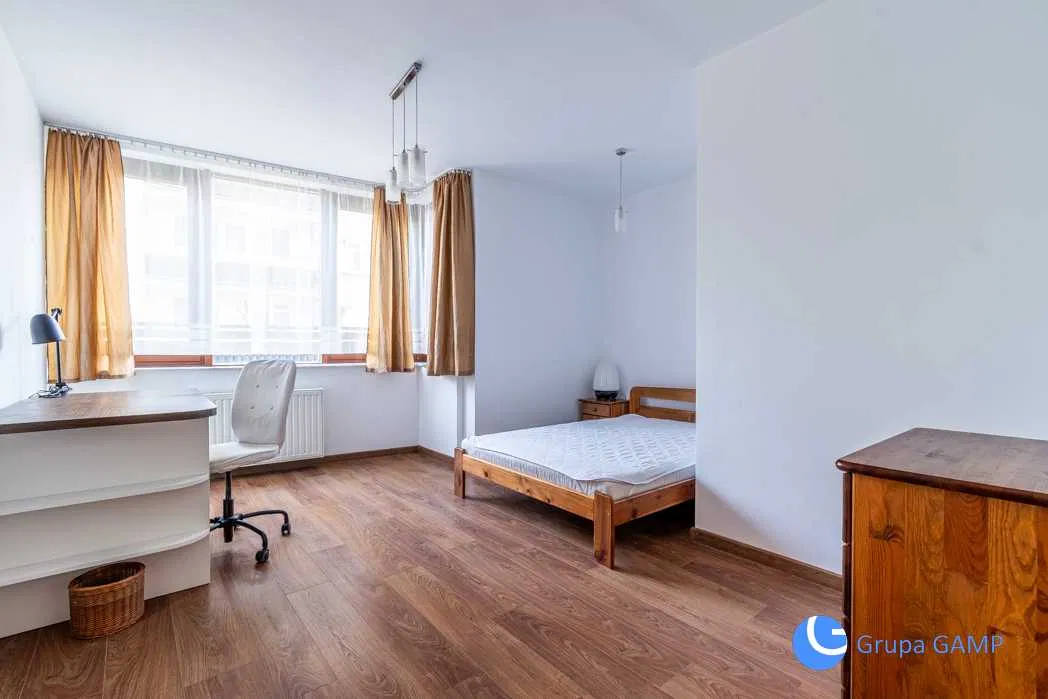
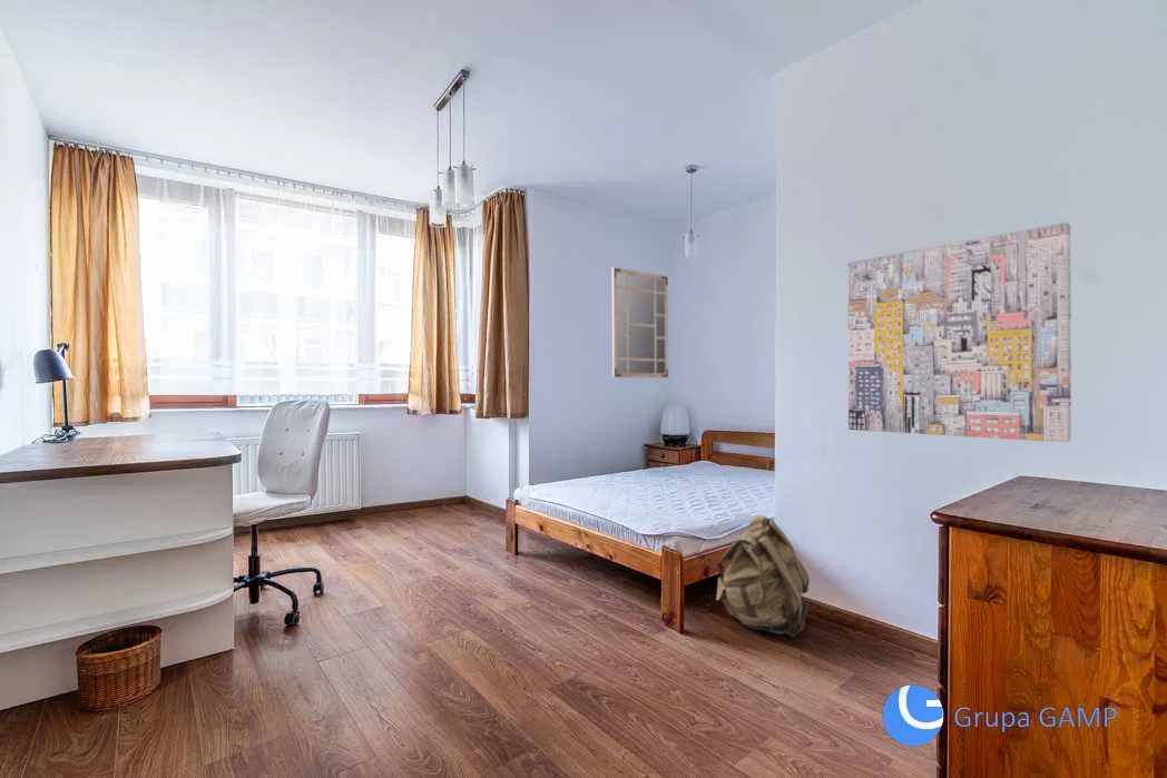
+ wall art [847,221,1072,443]
+ backpack [713,514,811,638]
+ mirror [611,266,669,380]
